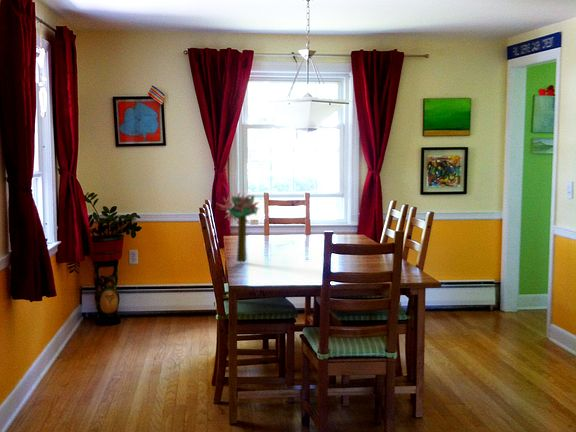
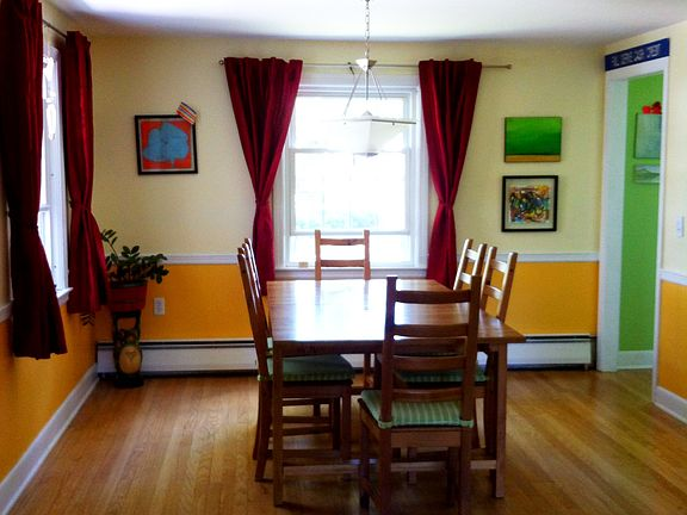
- flower bouquet [217,191,260,264]
